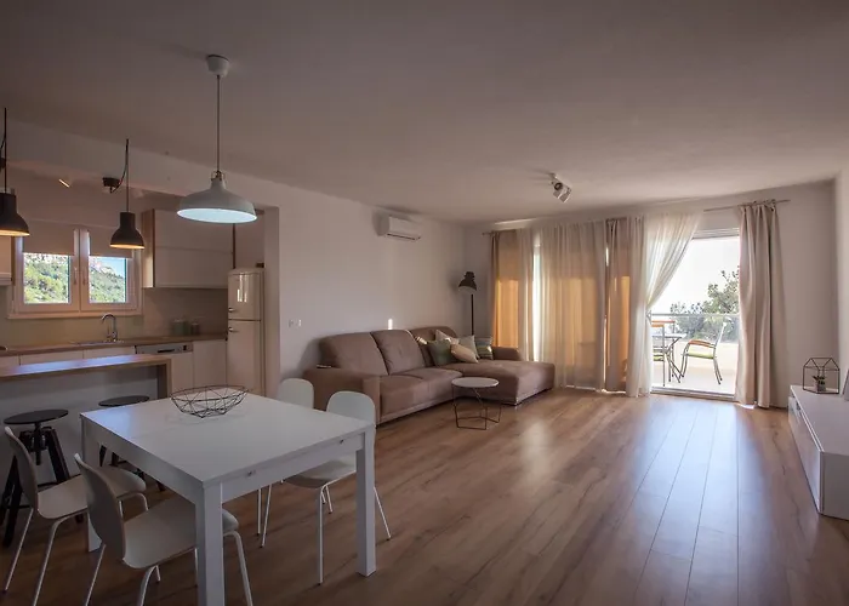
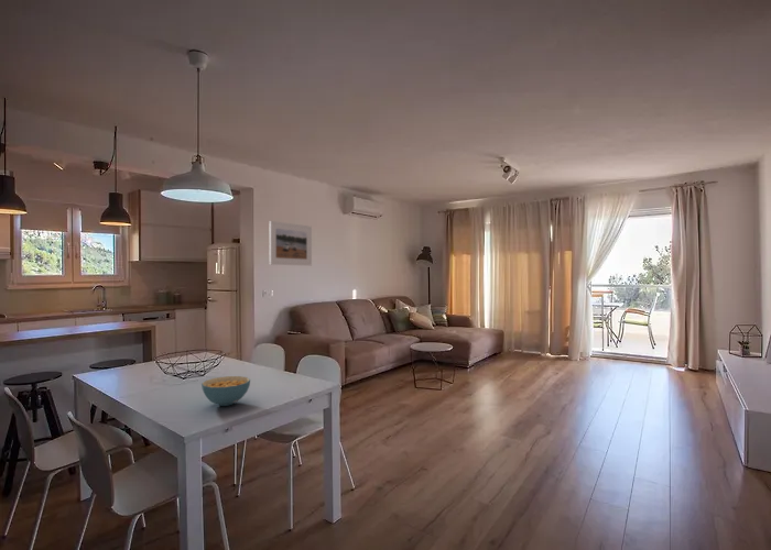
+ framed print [269,220,313,266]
+ cereal bowl [200,375,251,407]
